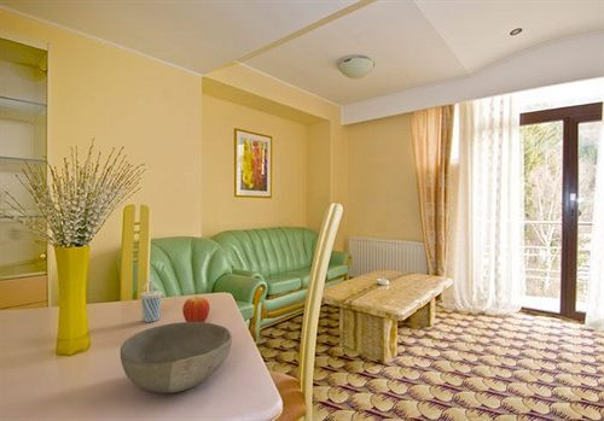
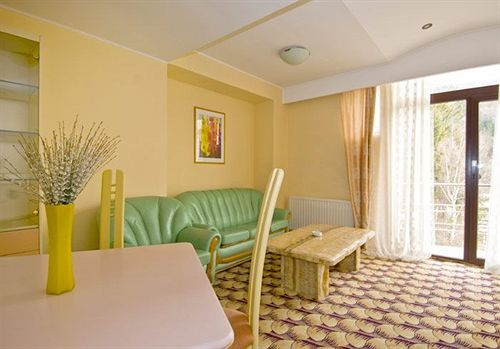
- cup [139,279,163,323]
- bowl [120,321,233,394]
- fruit [181,294,210,322]
